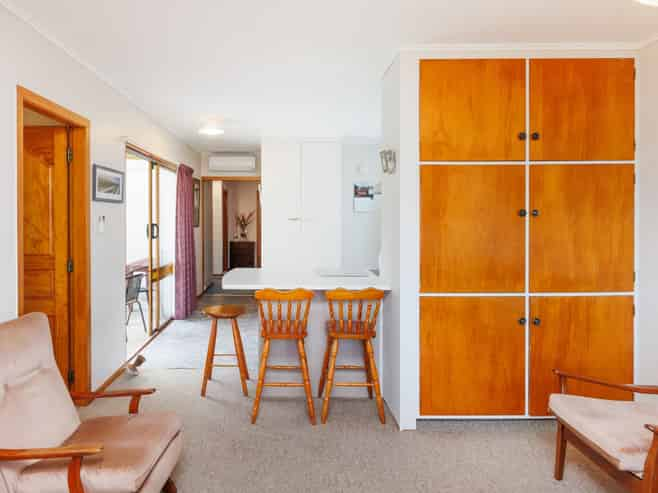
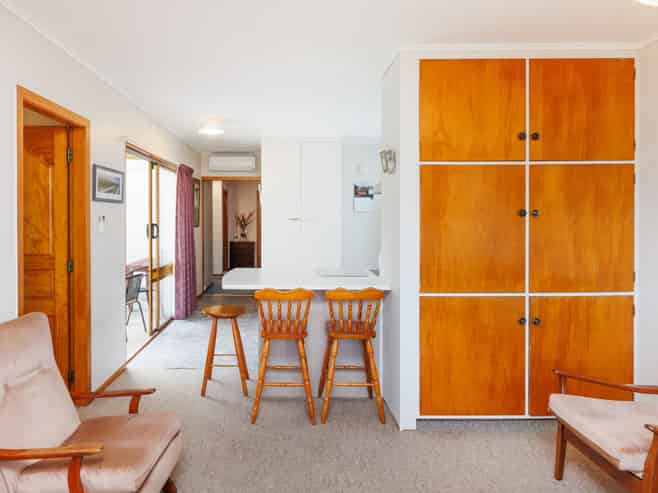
- plant pot [125,354,147,376]
